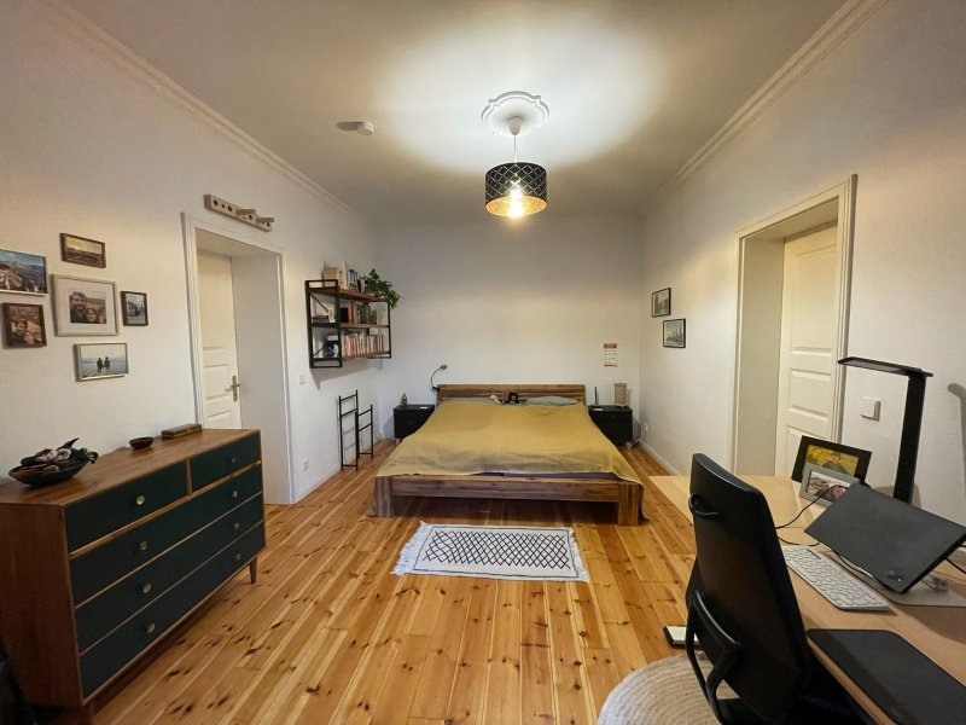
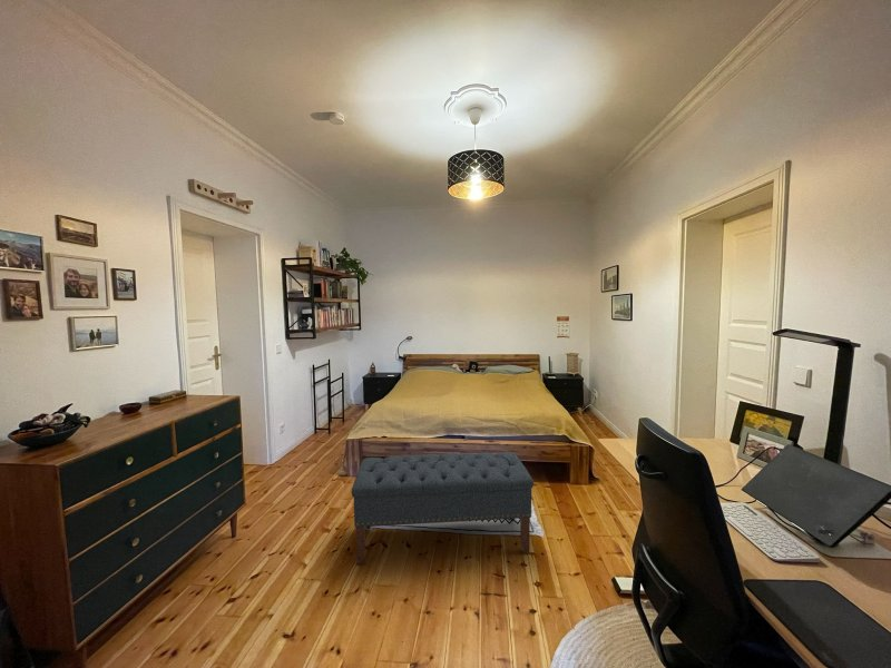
+ bench [351,451,535,566]
